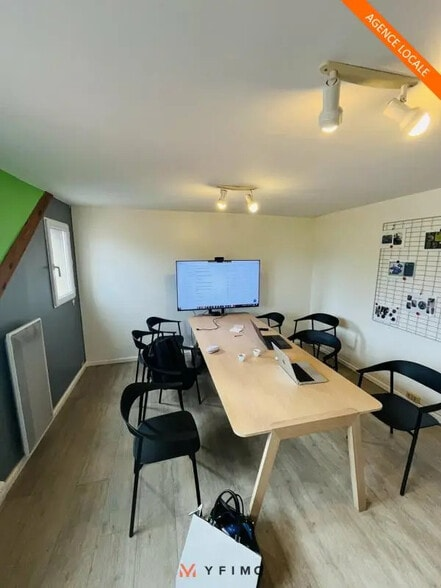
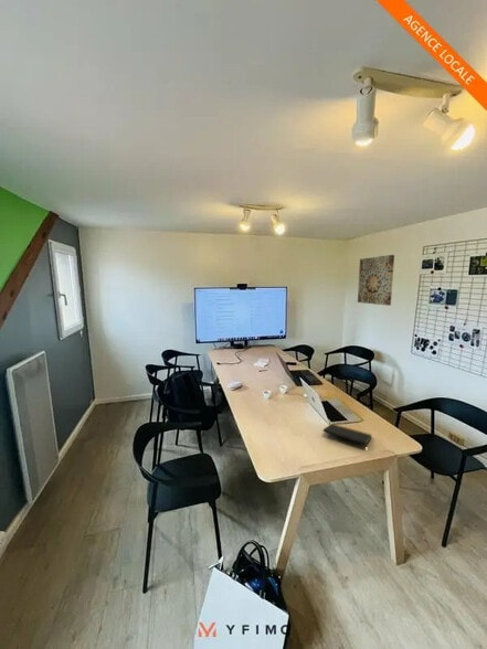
+ wall art [357,254,395,307]
+ notepad [322,423,372,446]
